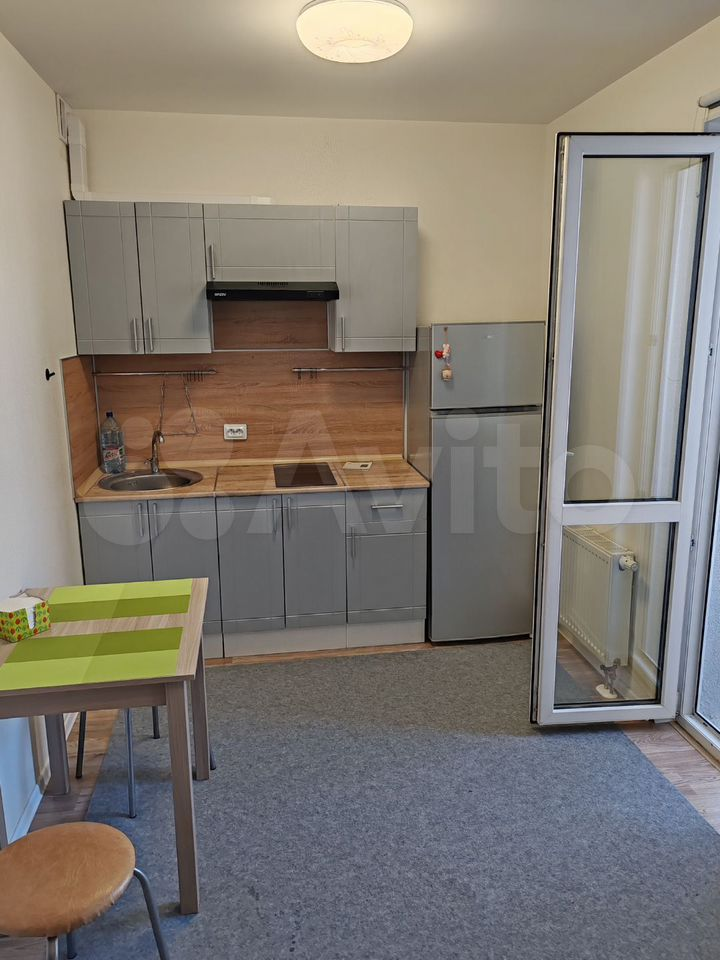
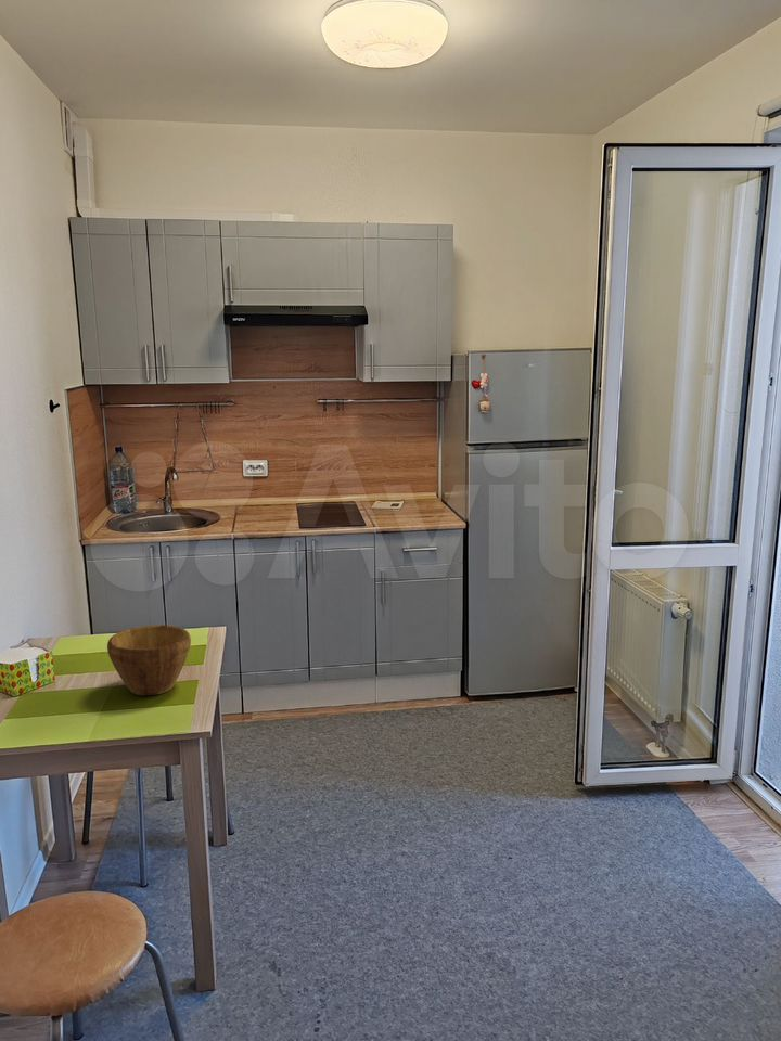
+ bowl [106,624,192,697]
